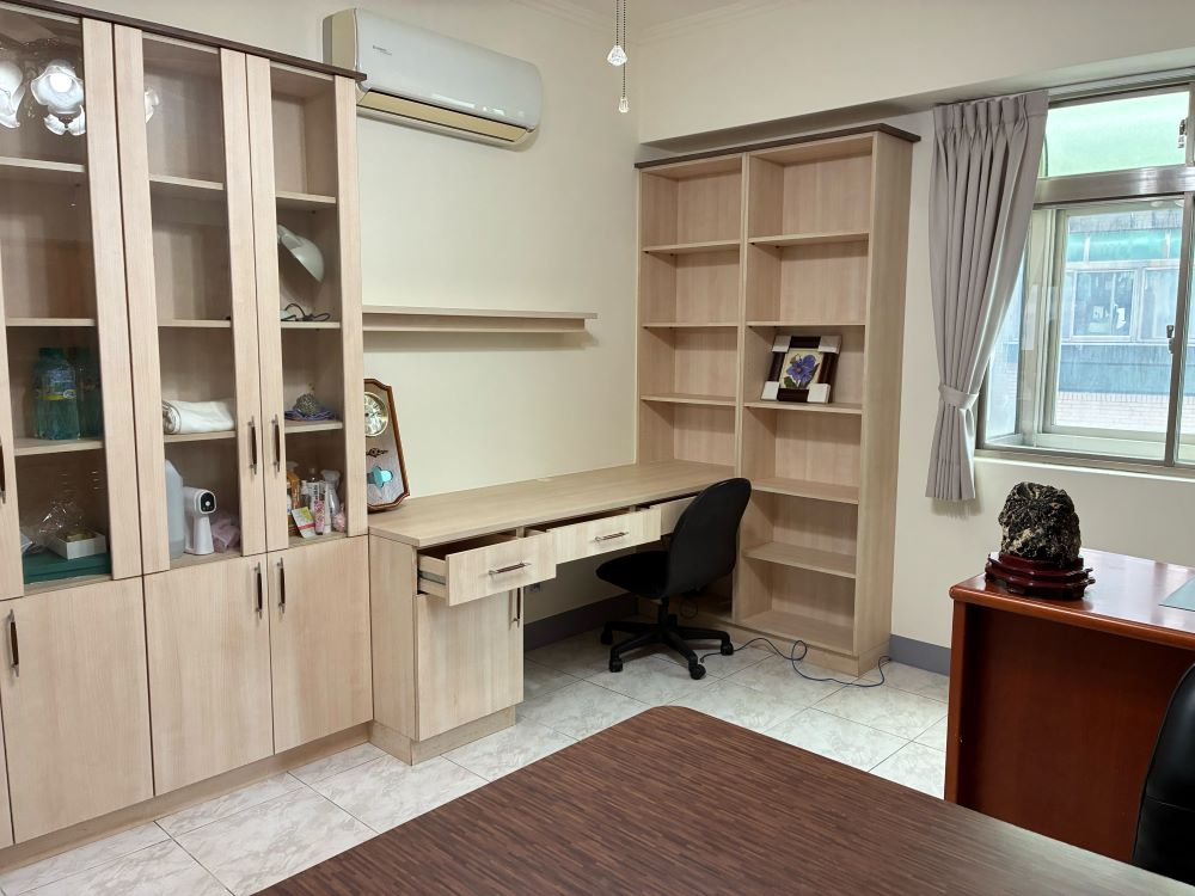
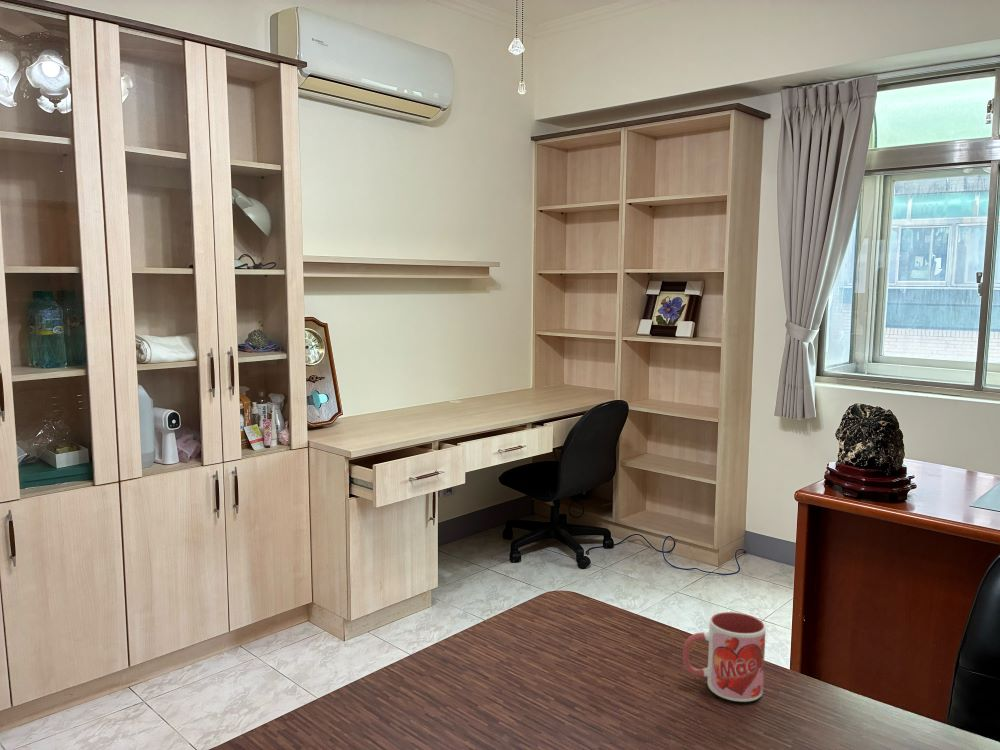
+ mug [682,611,767,703]
